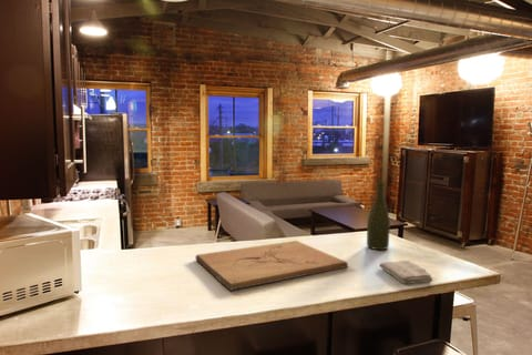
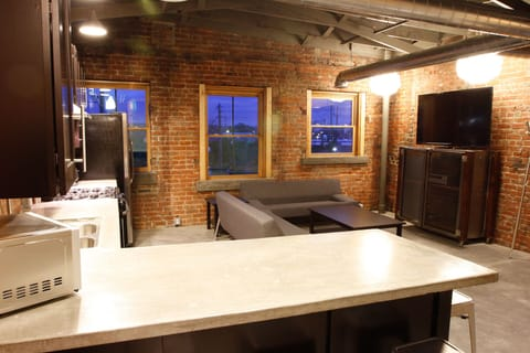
- washcloth [378,260,434,285]
- cutting board [195,240,349,292]
- bottle [366,181,391,251]
